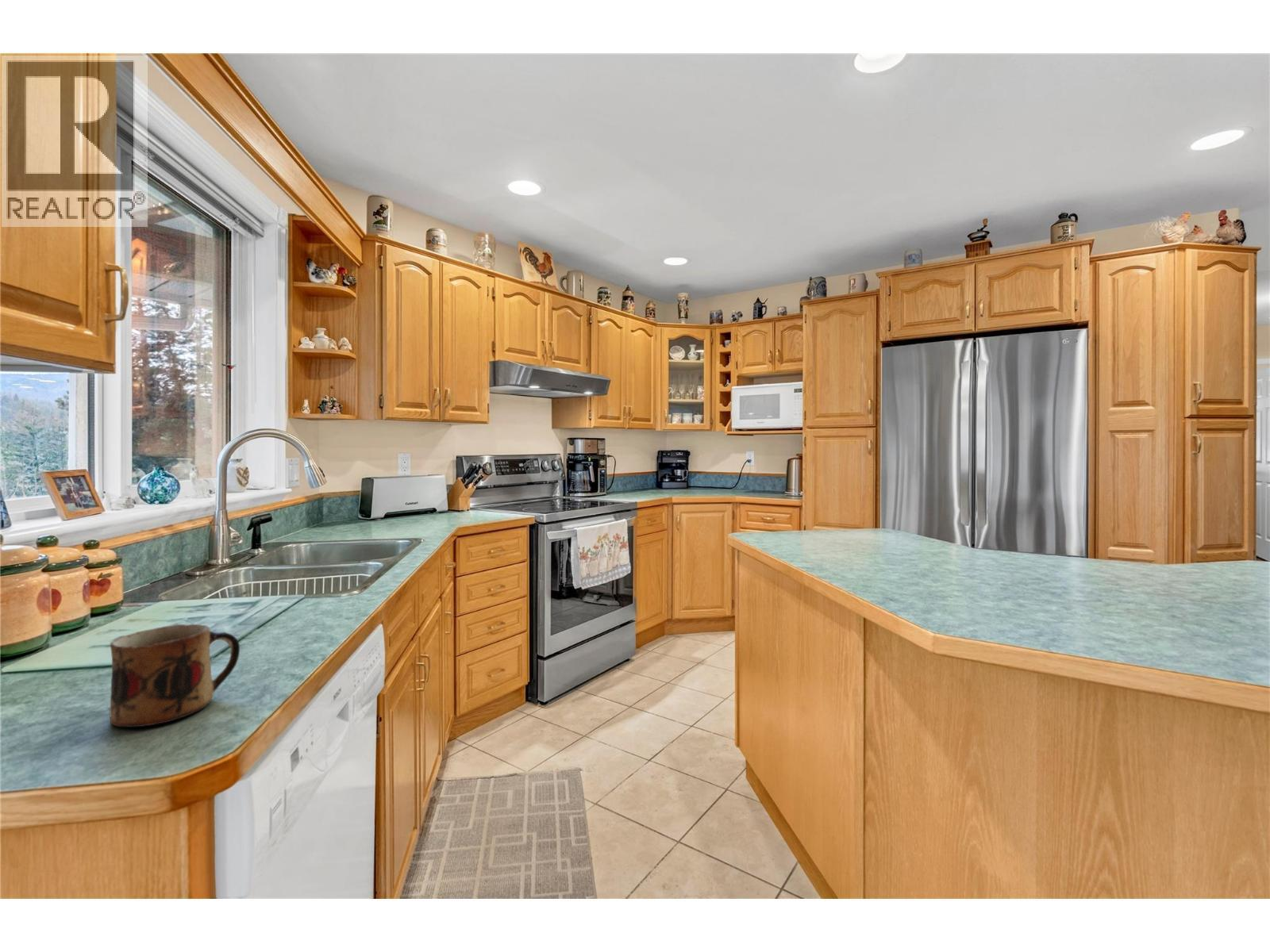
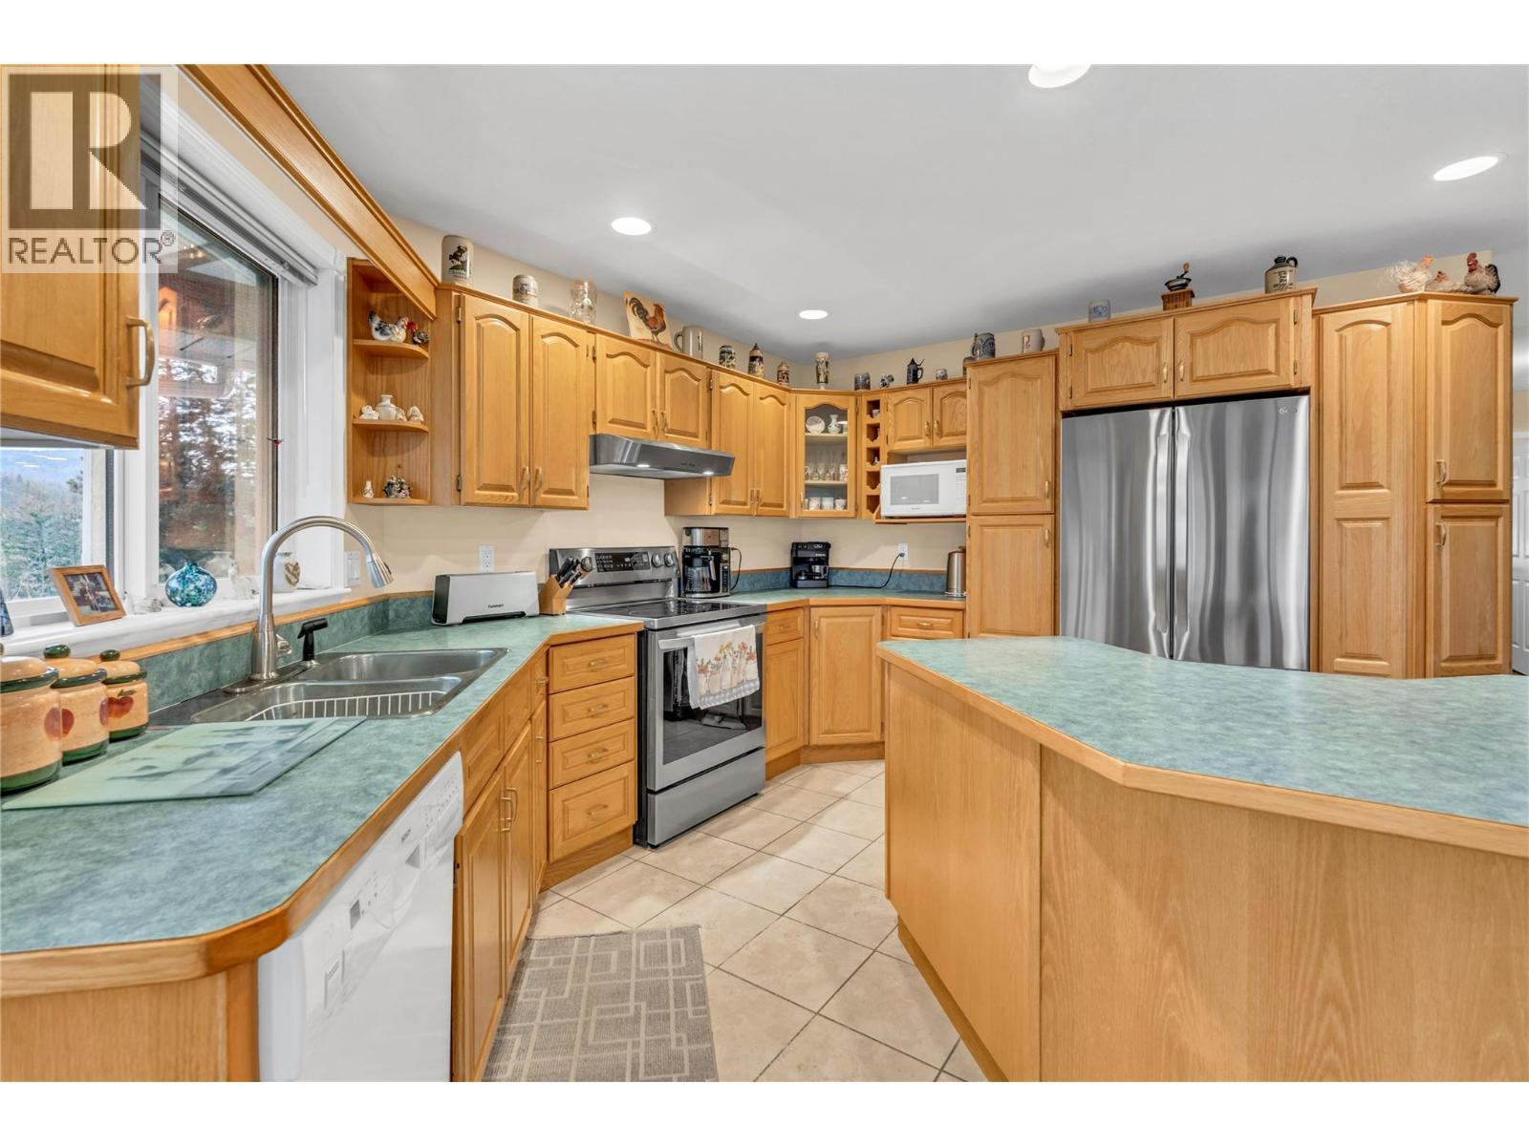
- mug [109,624,241,728]
